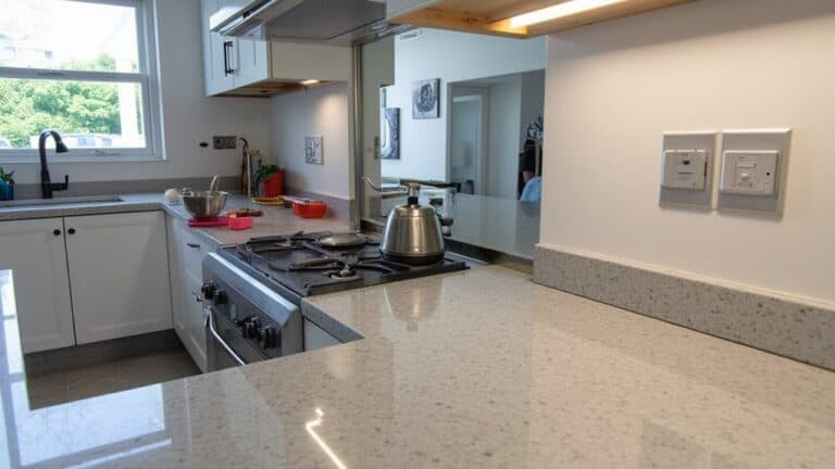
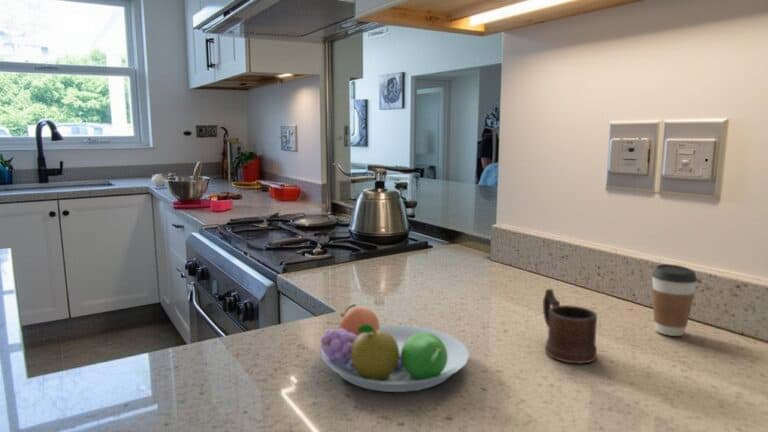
+ fruit bowl [320,303,470,393]
+ coffee cup [651,263,699,337]
+ mug [542,288,598,364]
